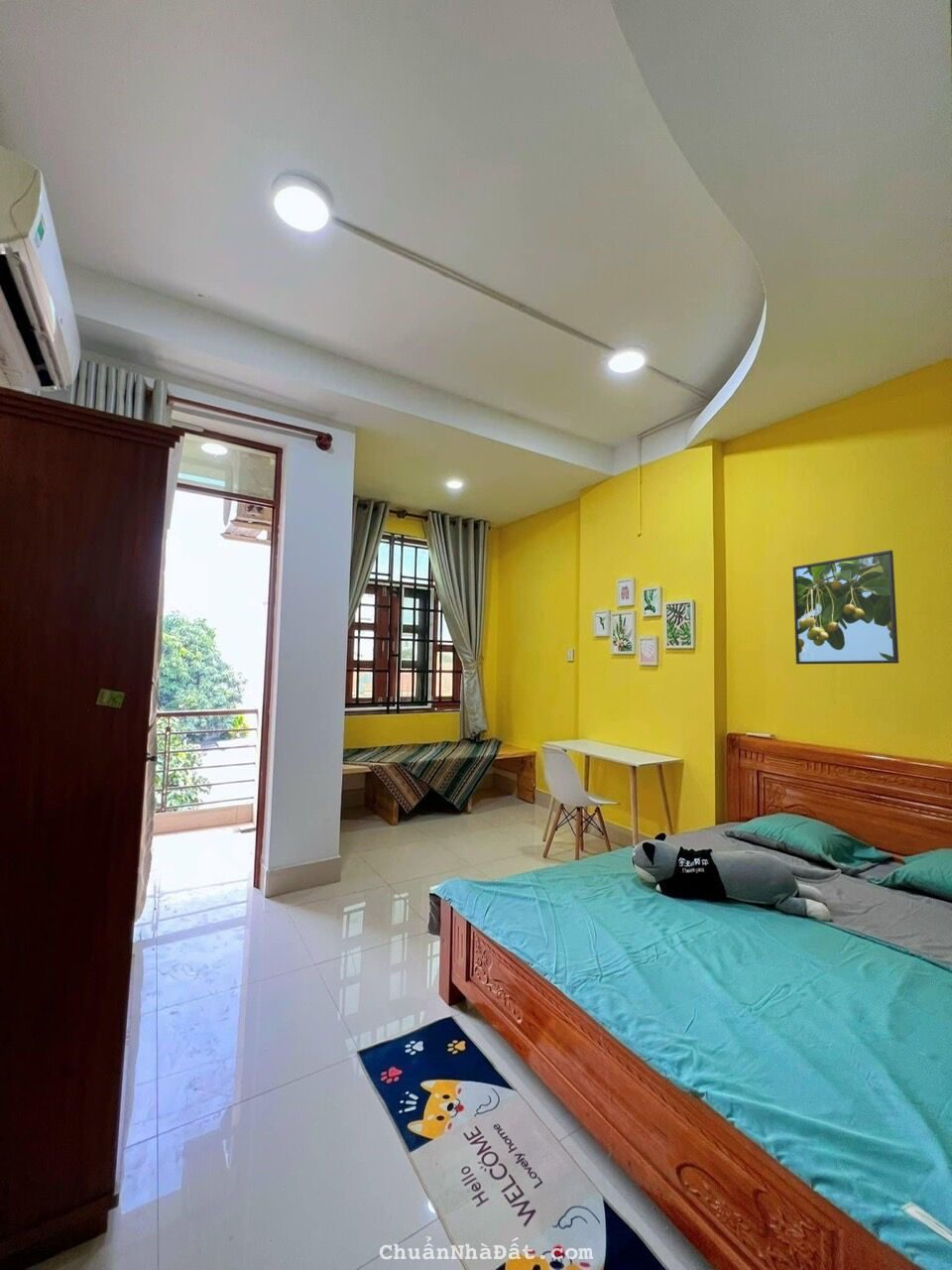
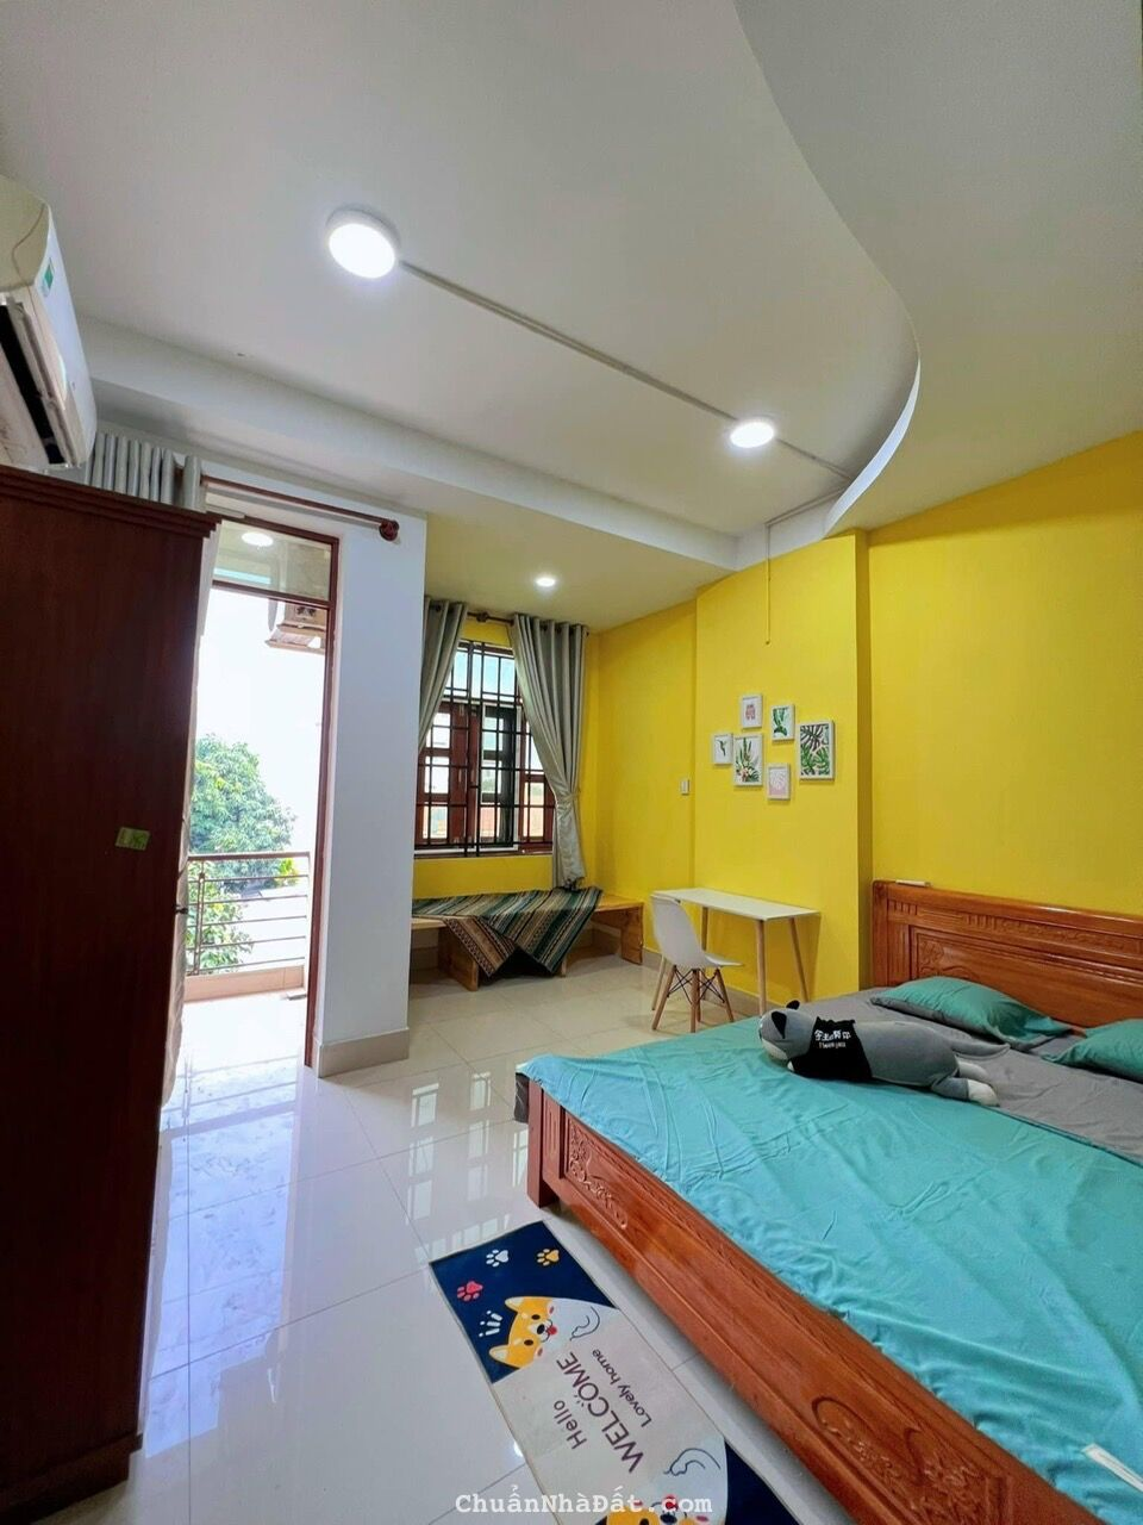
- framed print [791,550,899,665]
